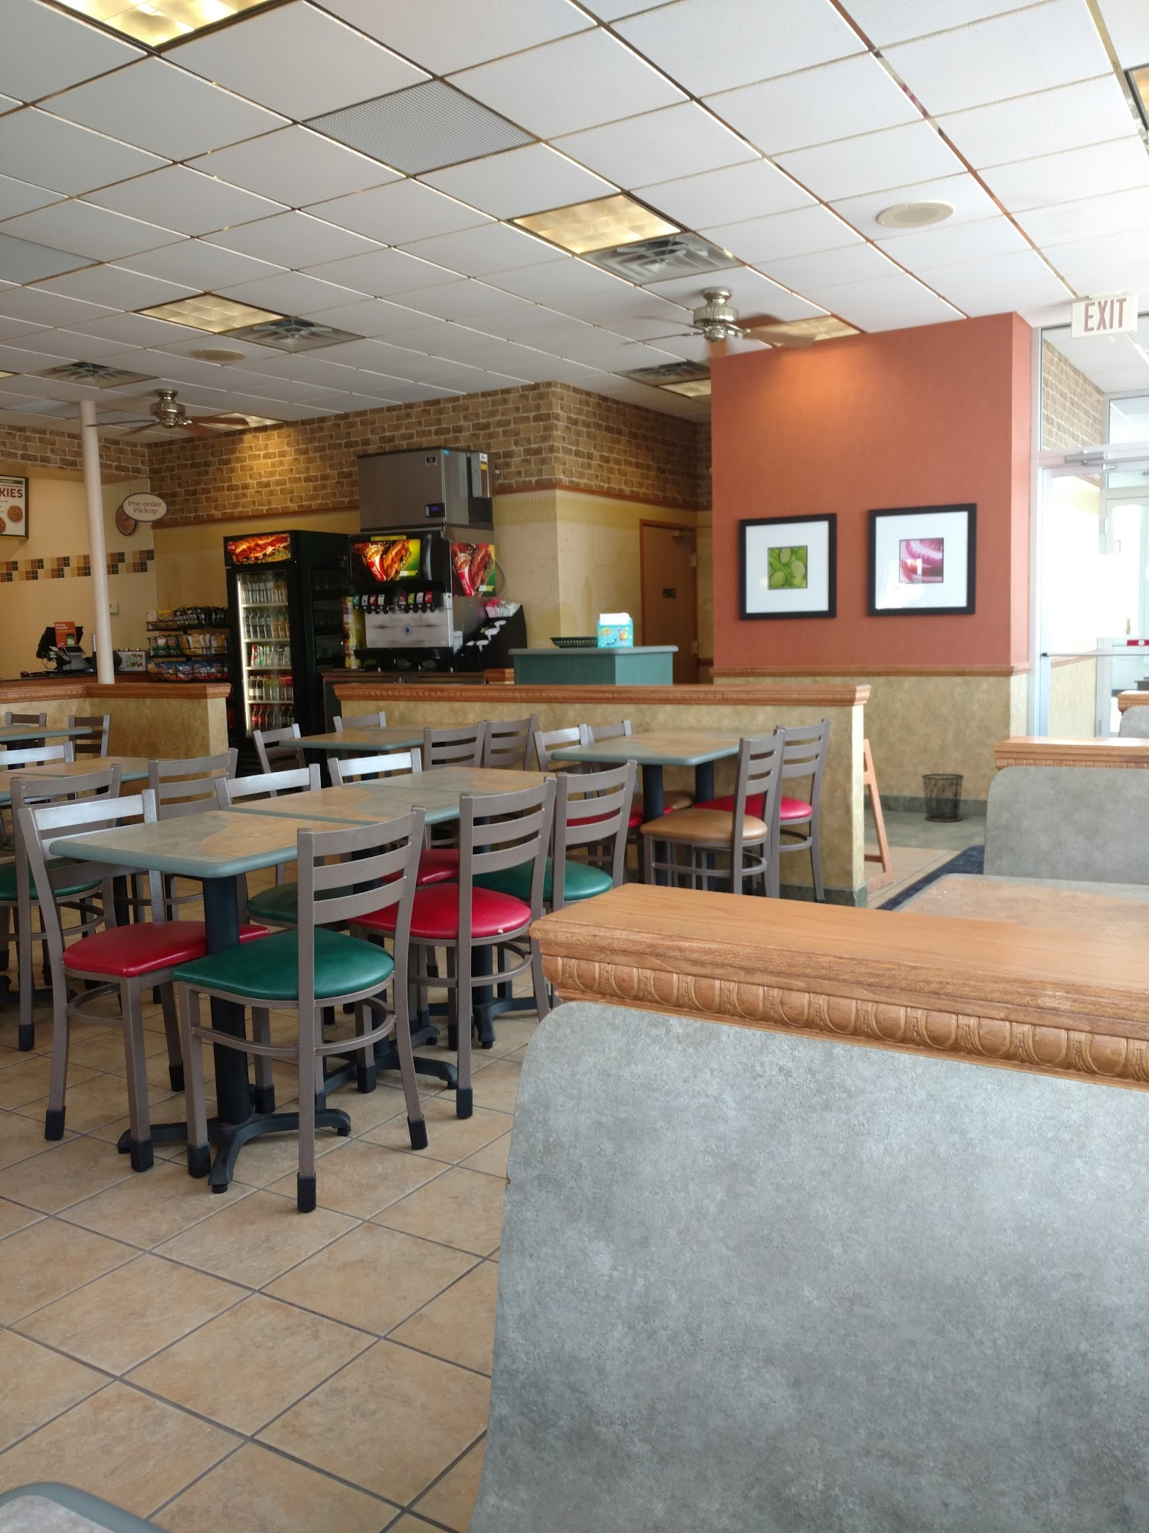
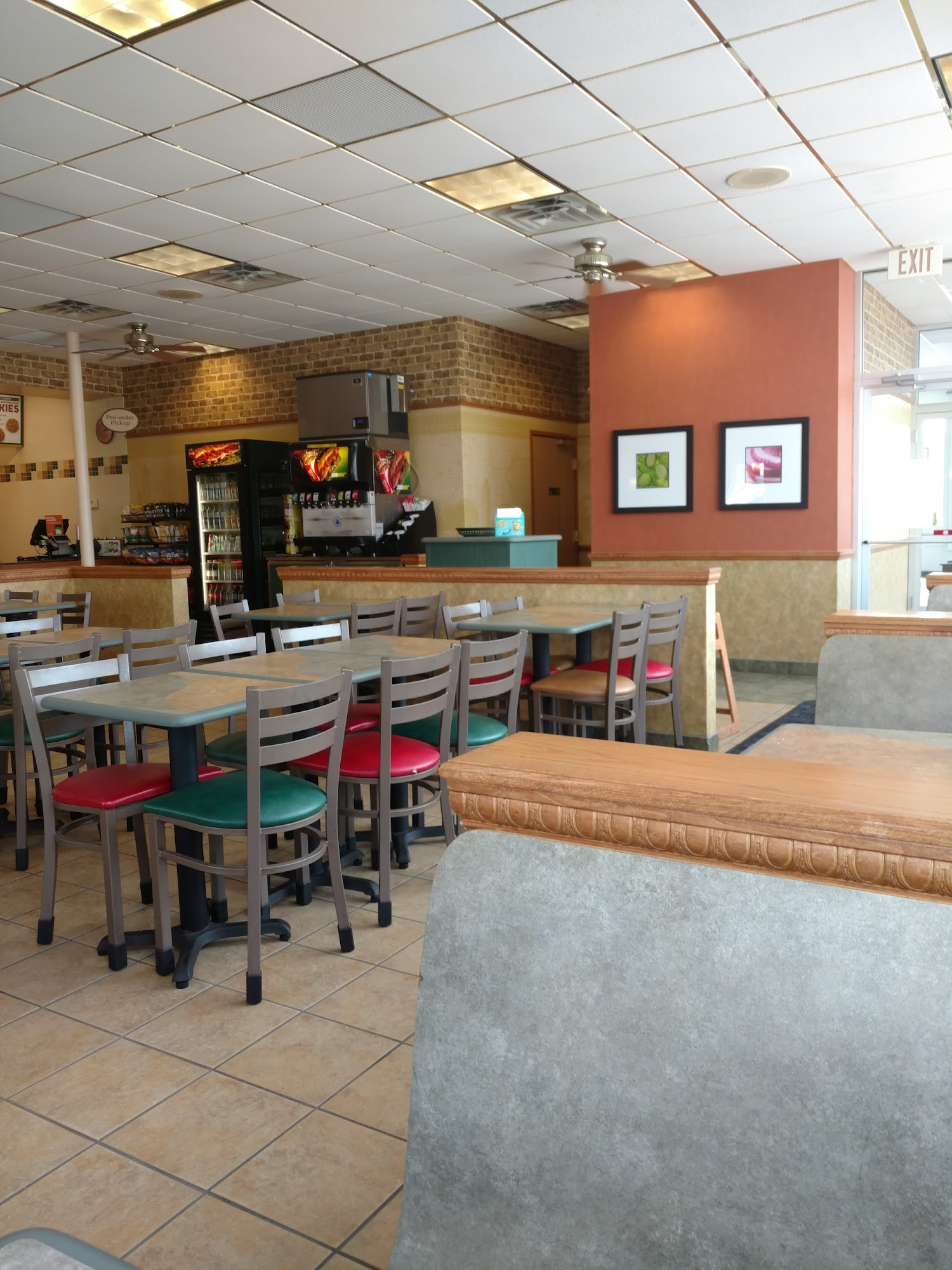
- waste bin [921,773,966,822]
